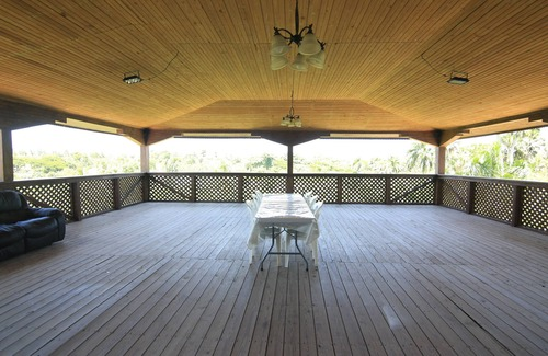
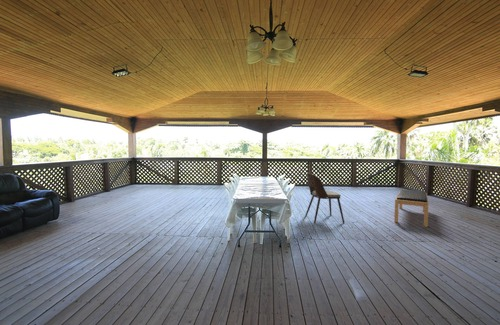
+ dining chair [304,172,345,224]
+ bench [393,189,429,228]
